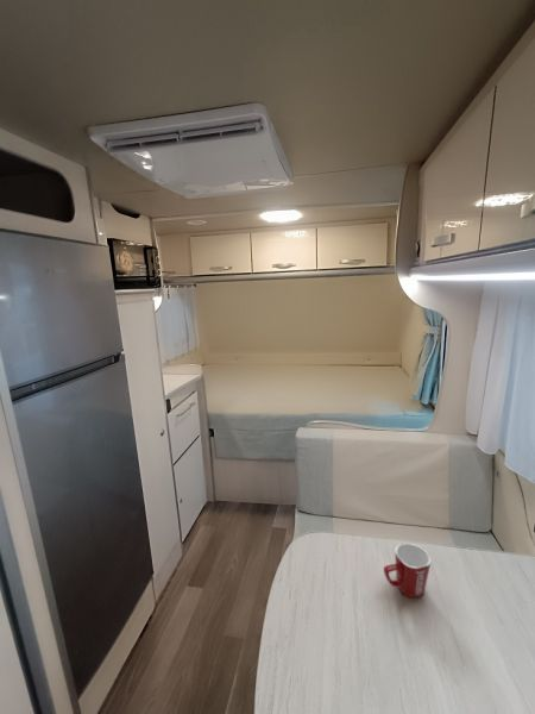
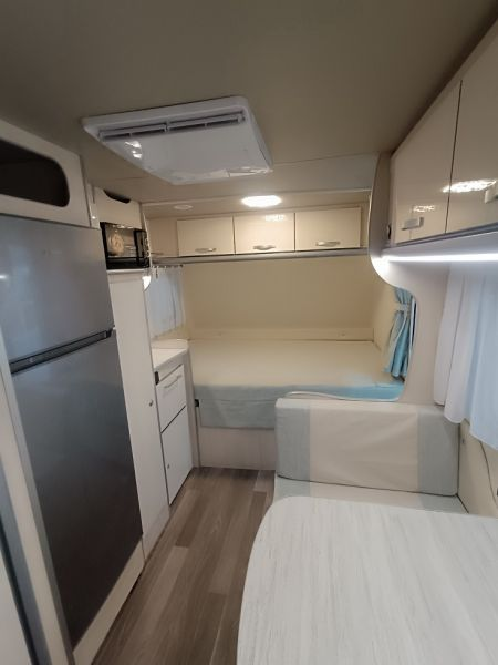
- mug [383,541,433,599]
